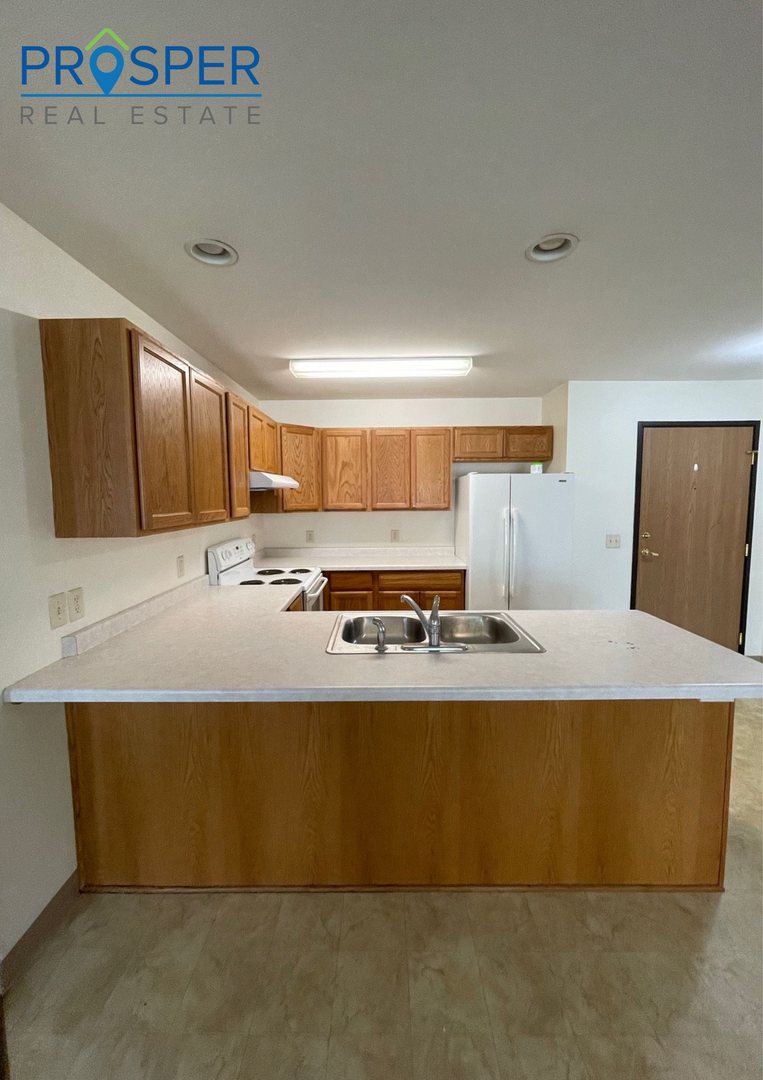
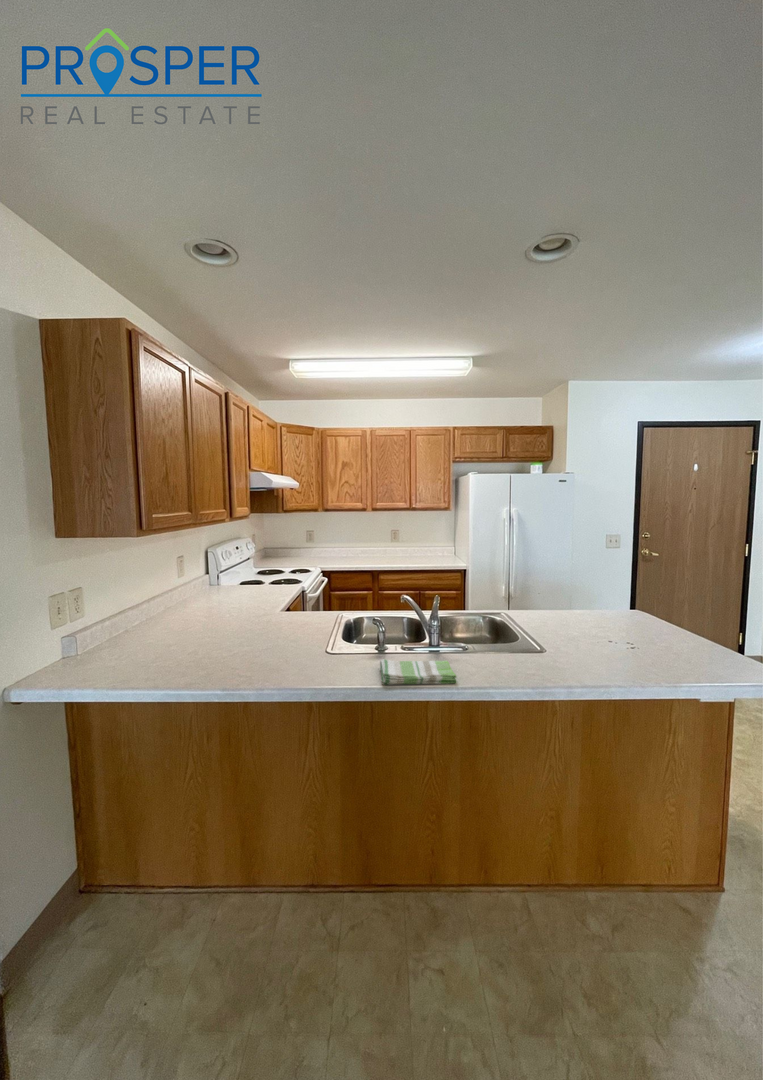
+ dish towel [379,658,457,685]
